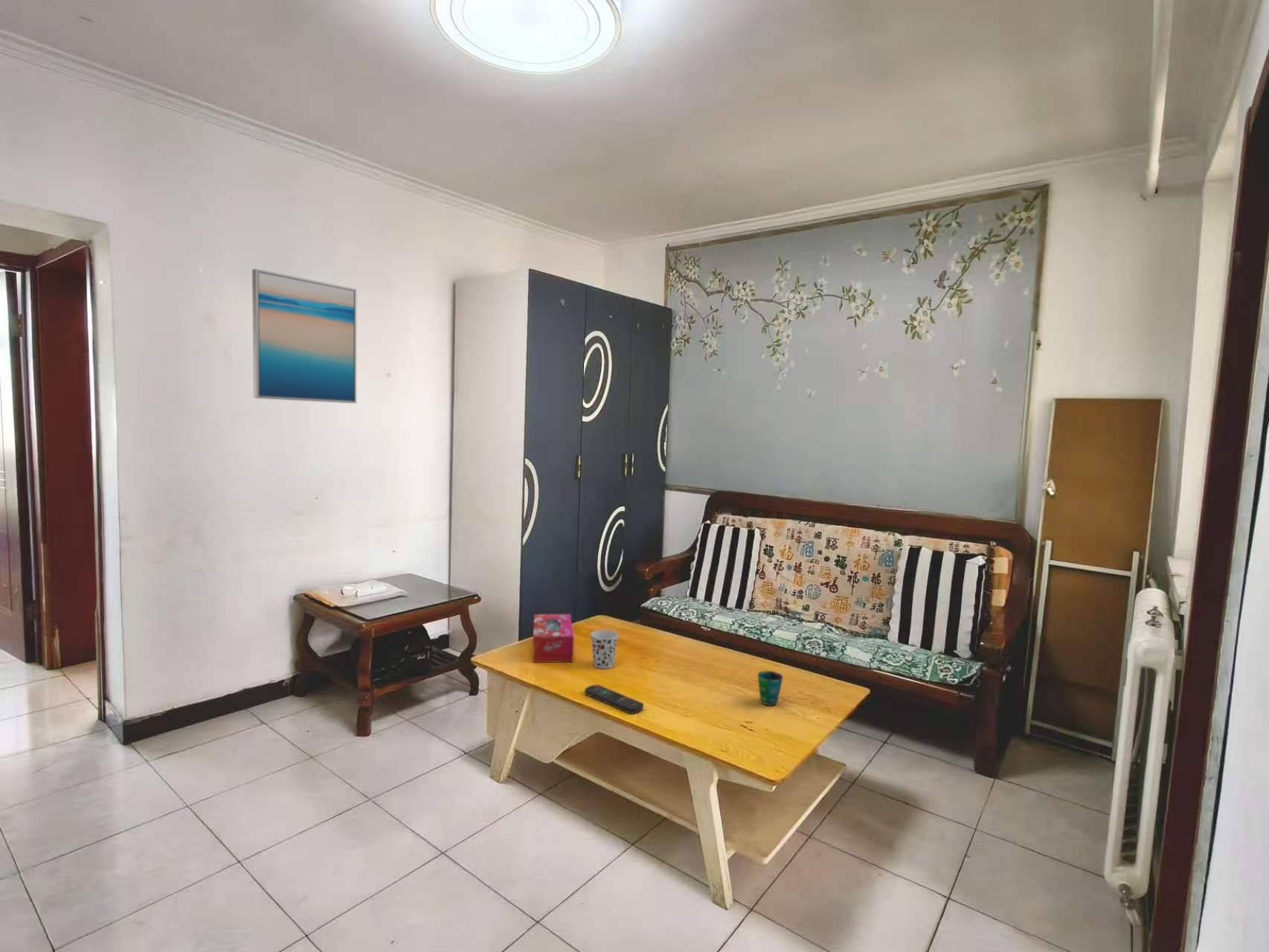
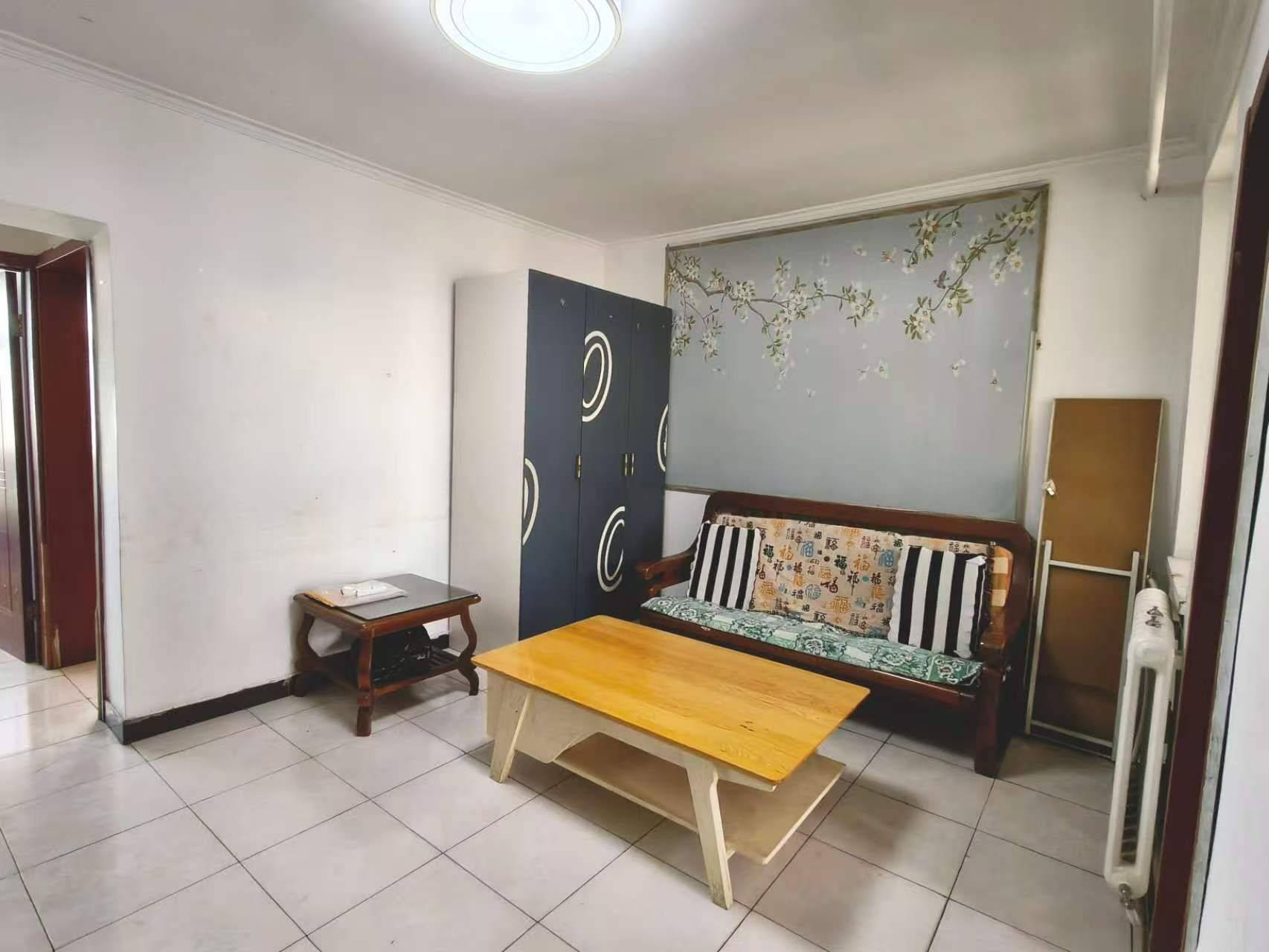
- wall art [251,268,358,404]
- tissue box [532,614,574,663]
- cup [590,629,620,669]
- cup [756,670,784,707]
- remote control [584,684,644,715]
